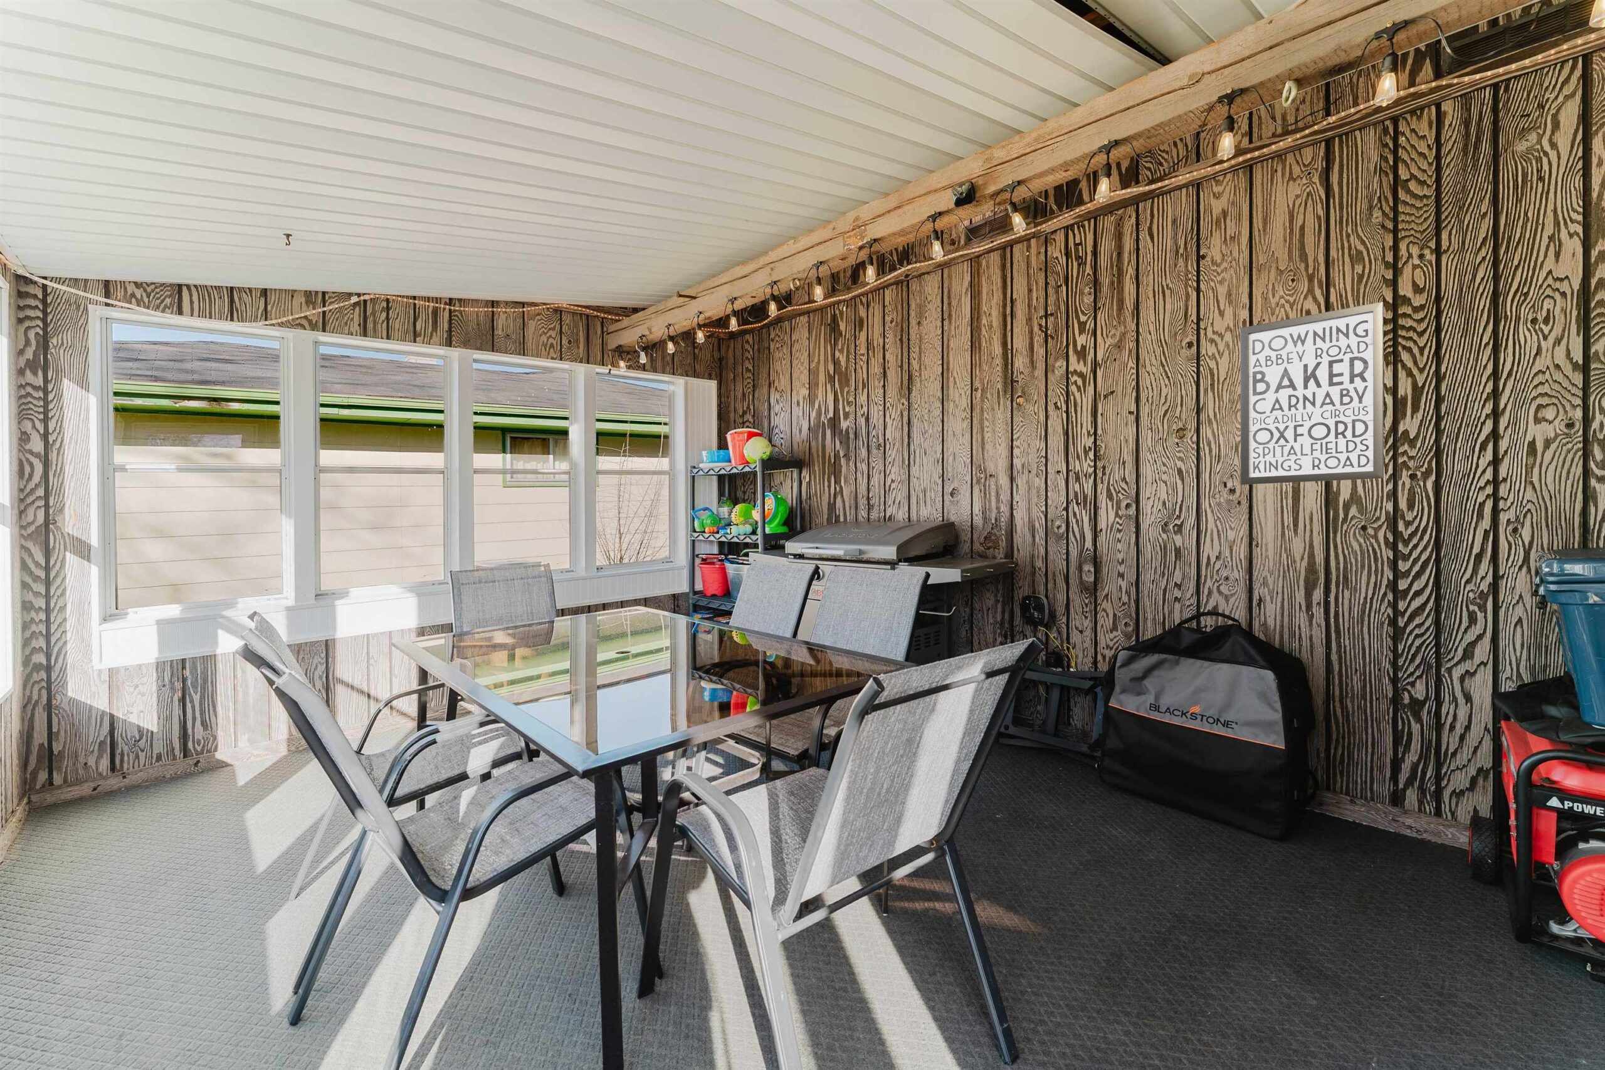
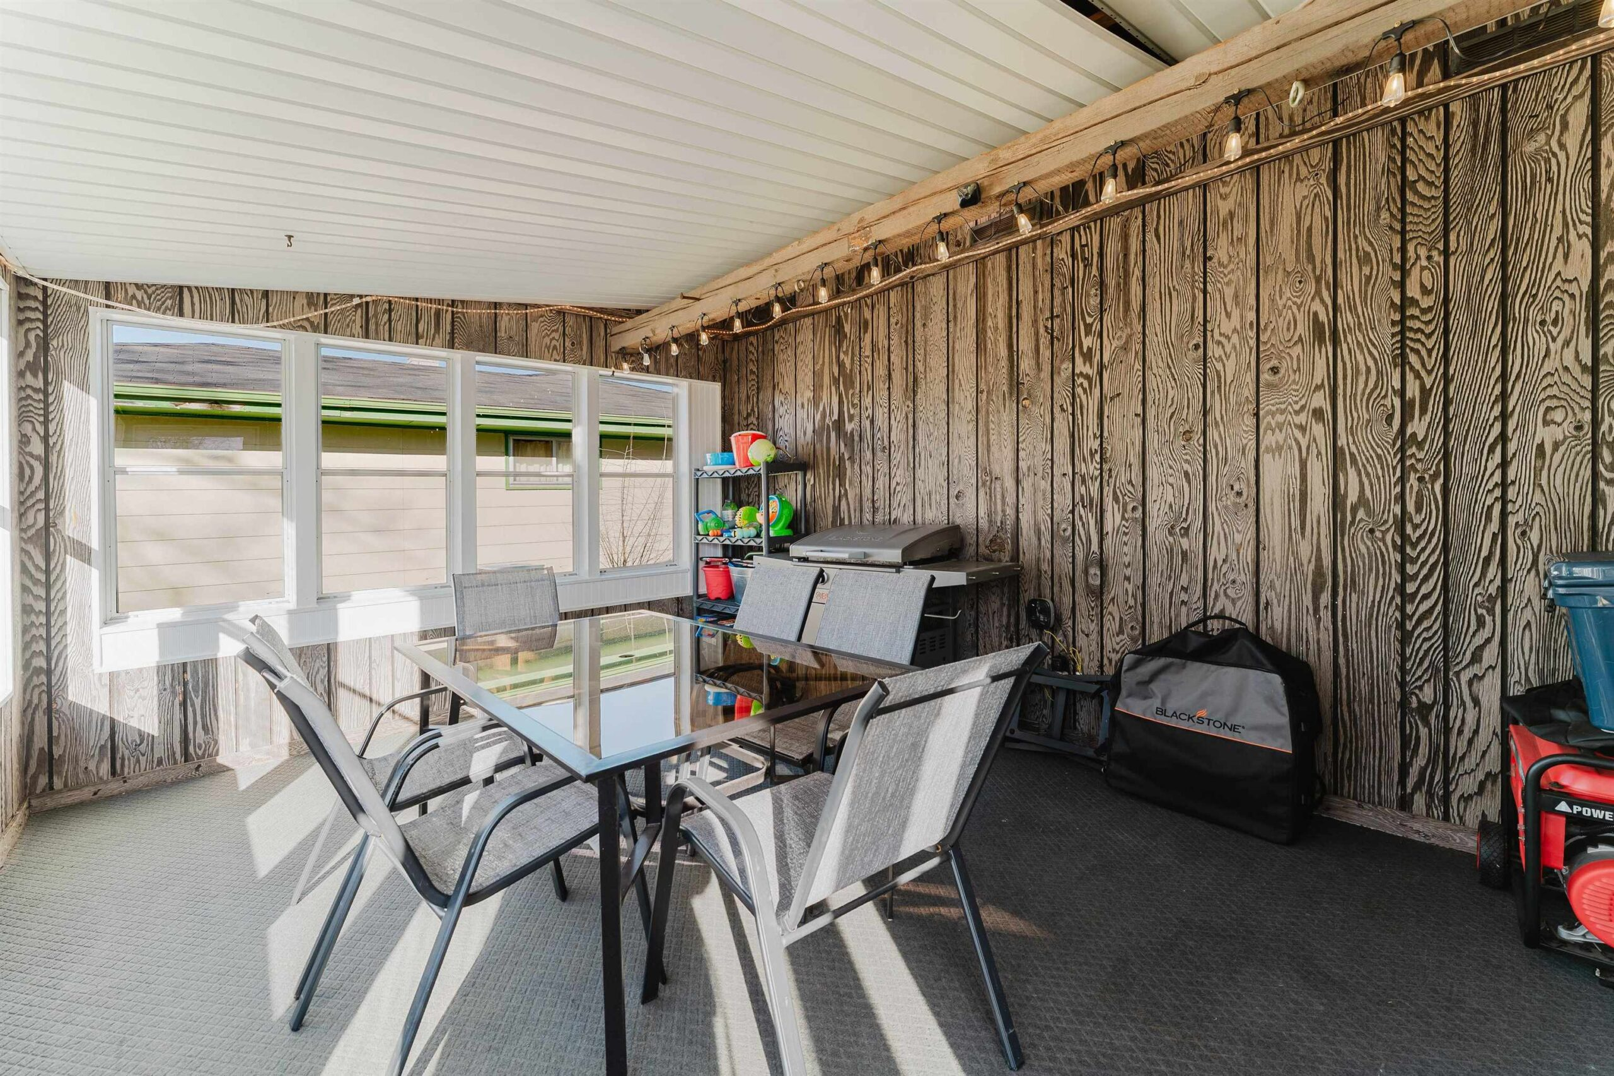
- wall art [1240,301,1384,485]
